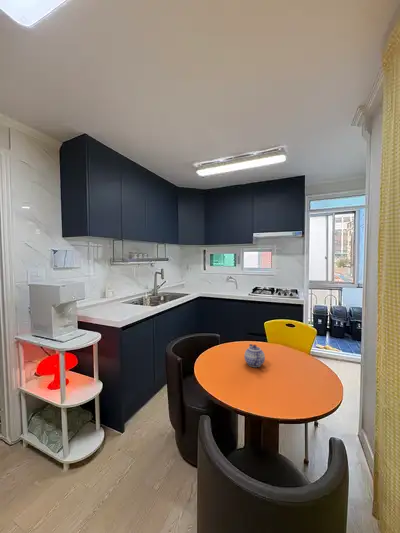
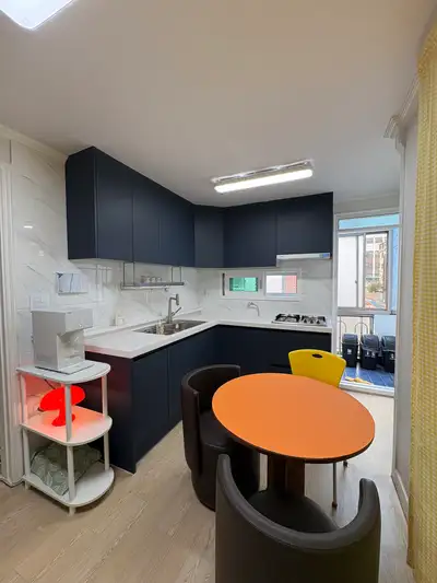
- teapot [243,343,266,368]
